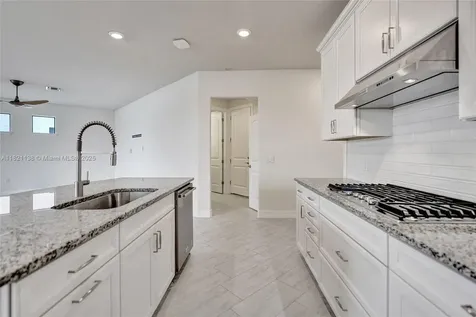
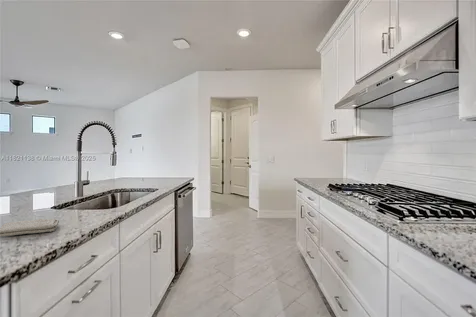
+ washcloth [0,218,60,238]
